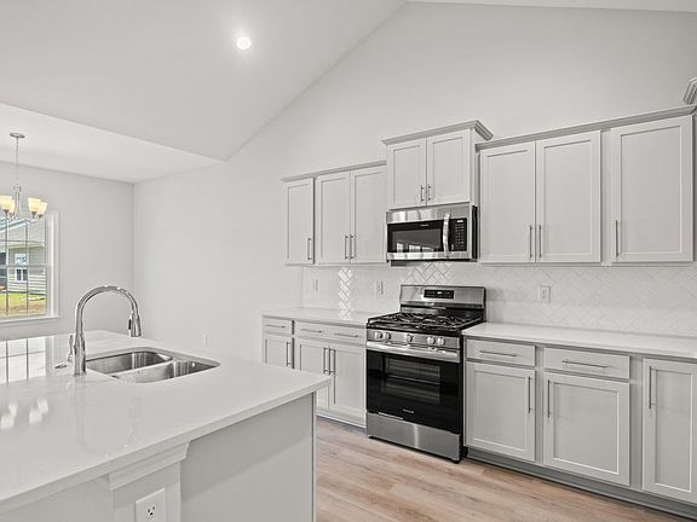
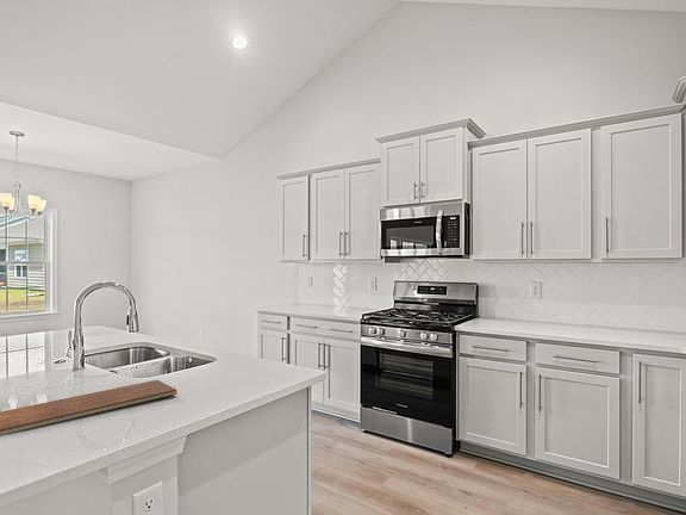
+ chopping board [0,379,179,436]
